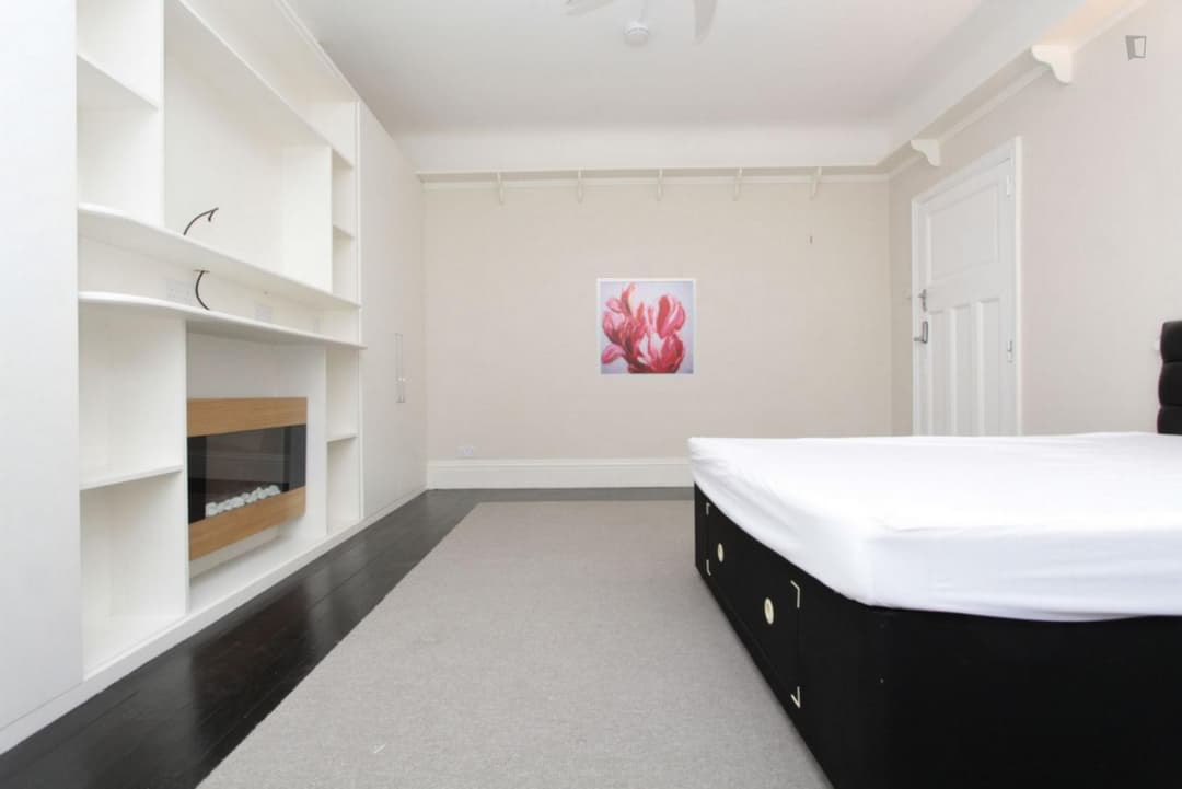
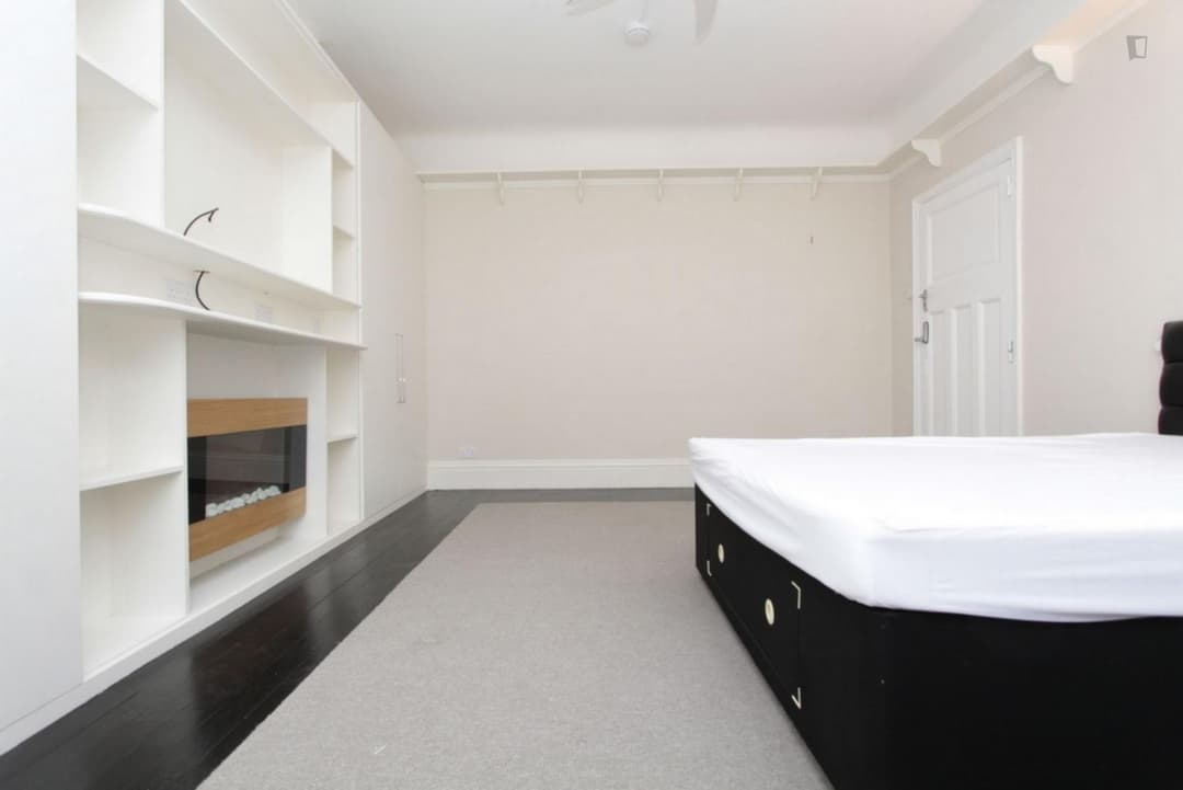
- wall art [595,277,698,380]
